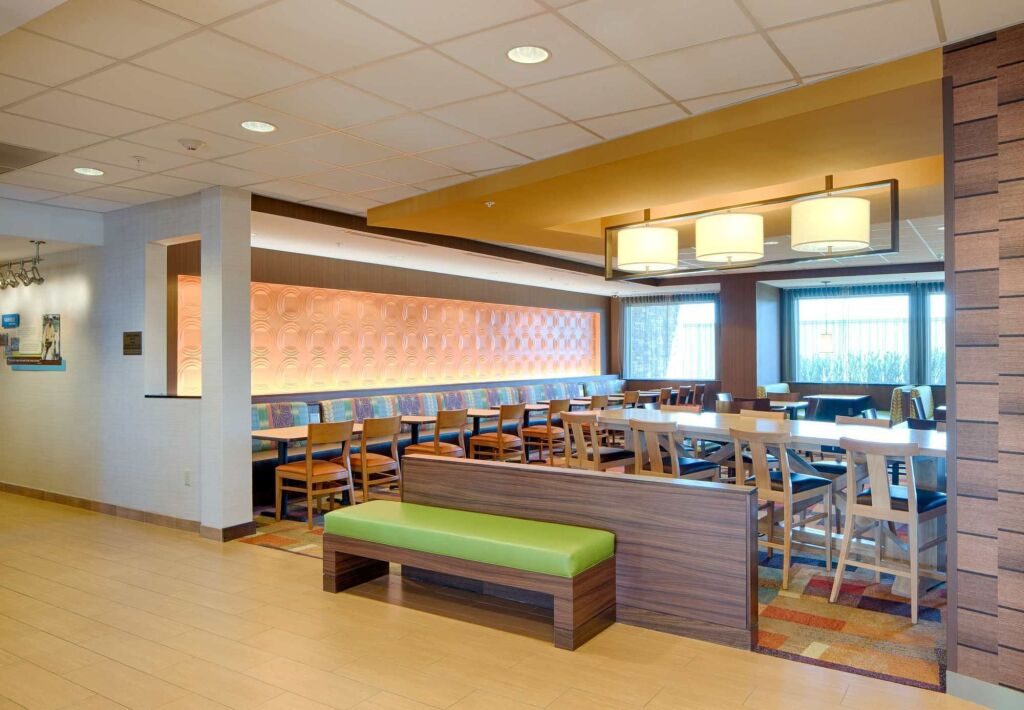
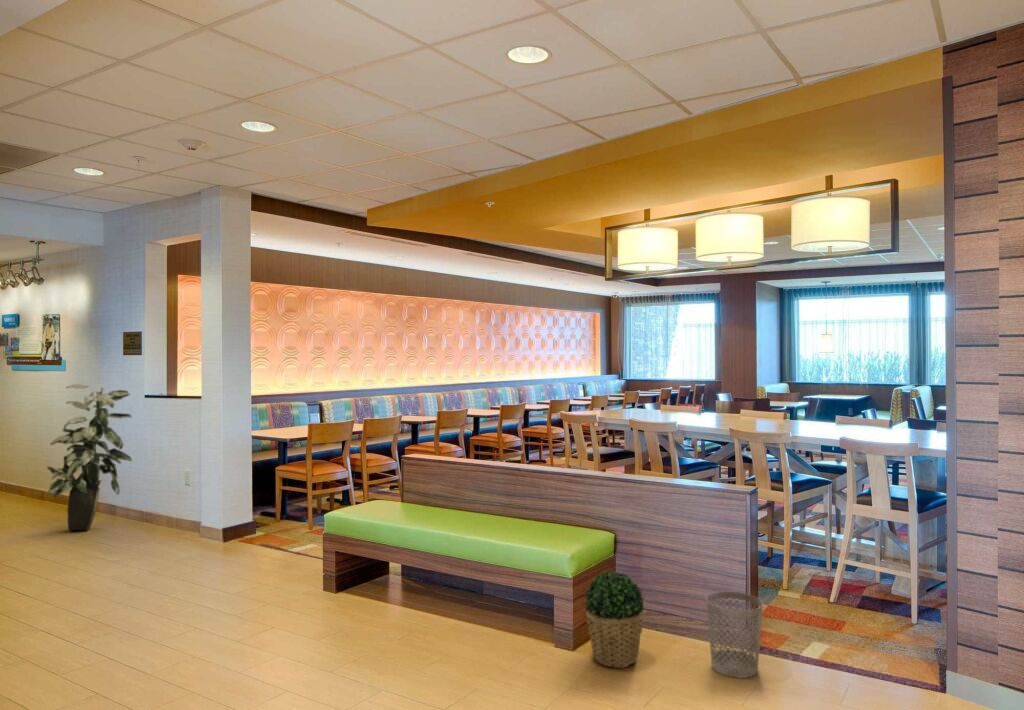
+ wastebasket [705,591,764,679]
+ potted plant [584,570,645,669]
+ indoor plant [46,383,133,531]
